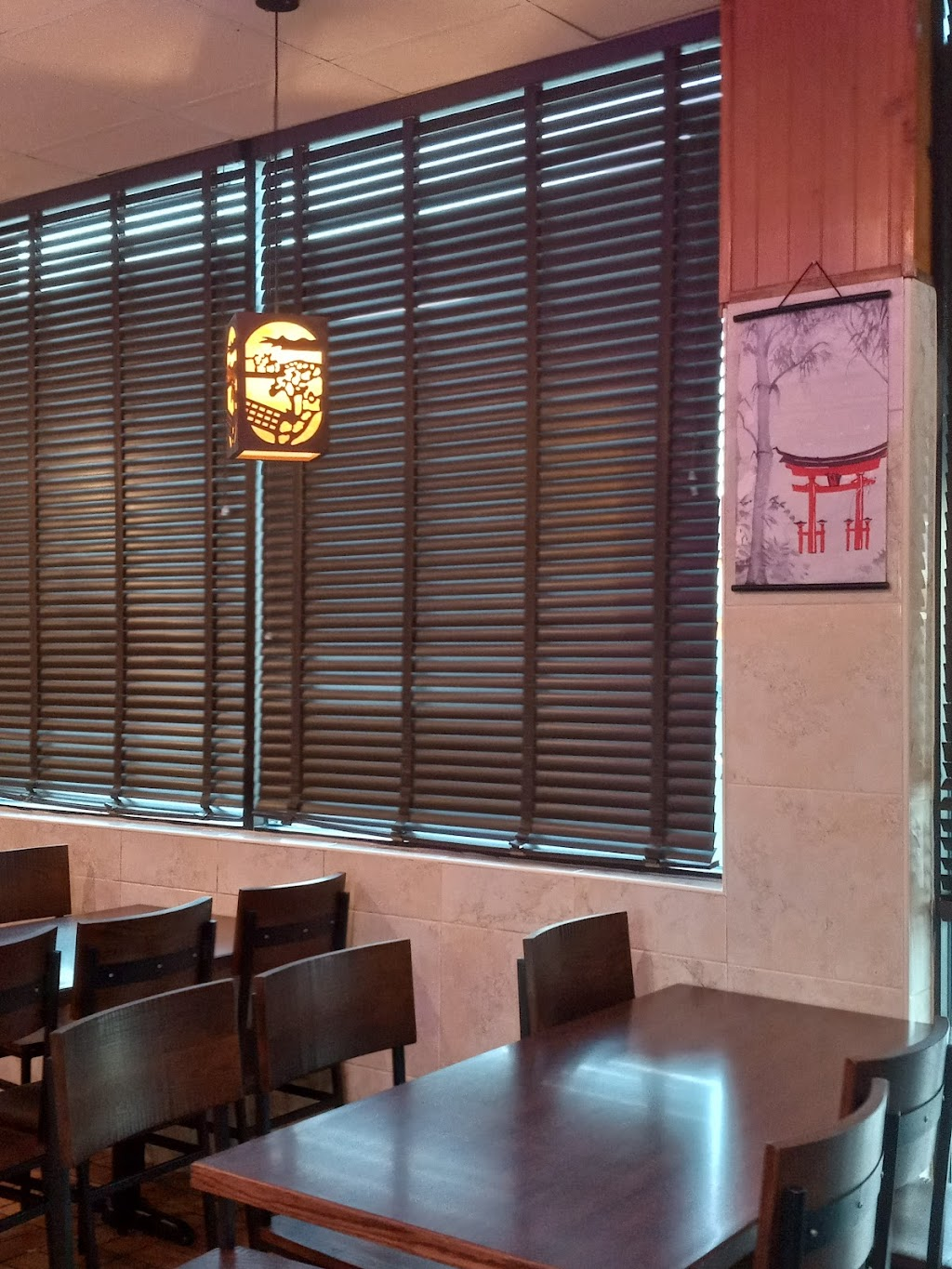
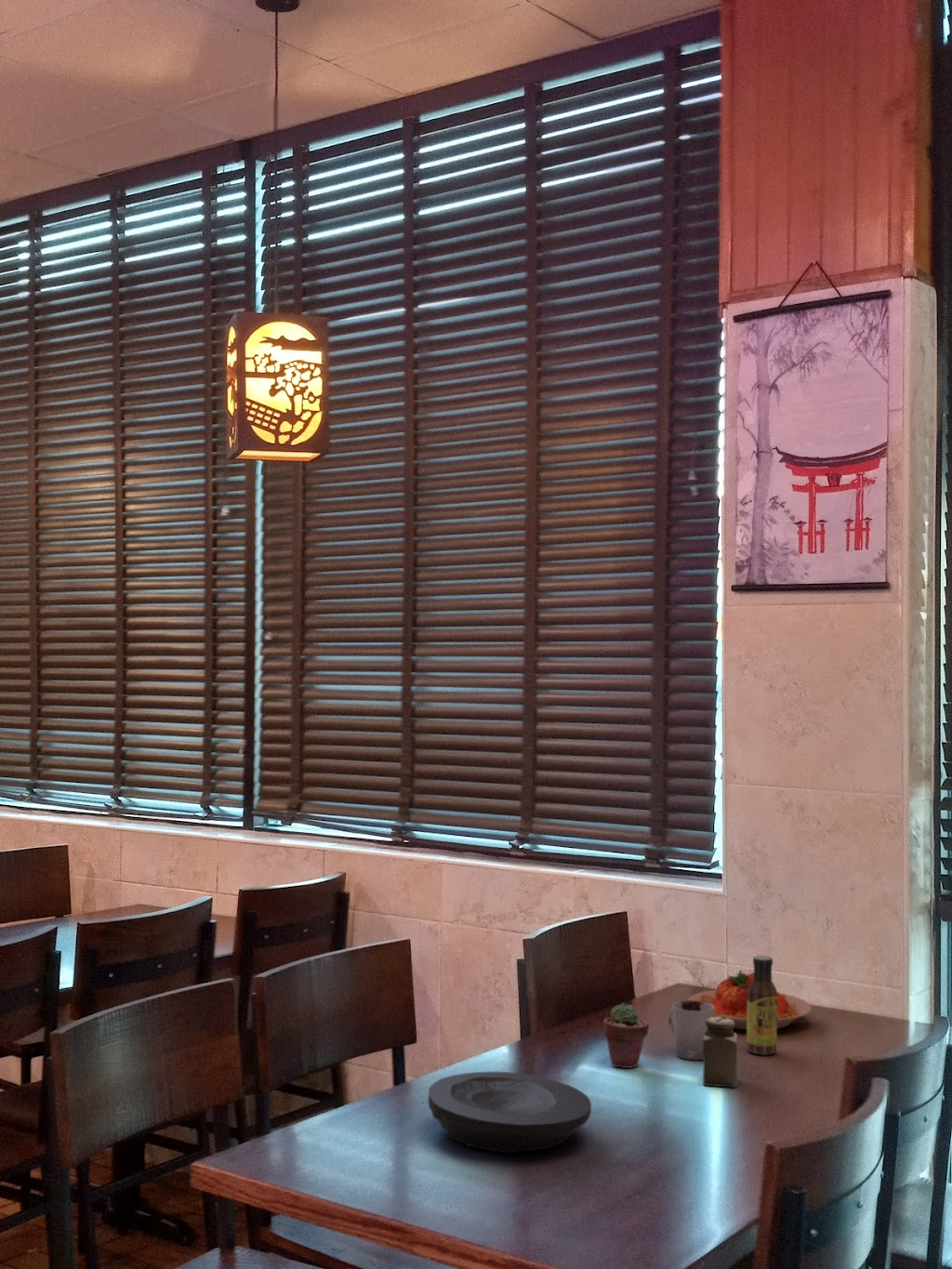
+ plate [428,1071,592,1155]
+ plate [687,969,813,1030]
+ potted succulent [602,1002,650,1069]
+ cup [667,999,715,1061]
+ sauce bottle [746,954,778,1056]
+ salt shaker [702,1017,738,1089]
